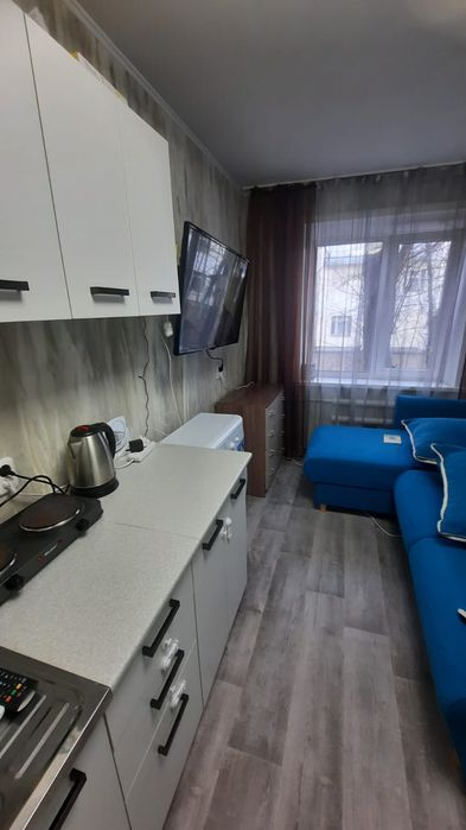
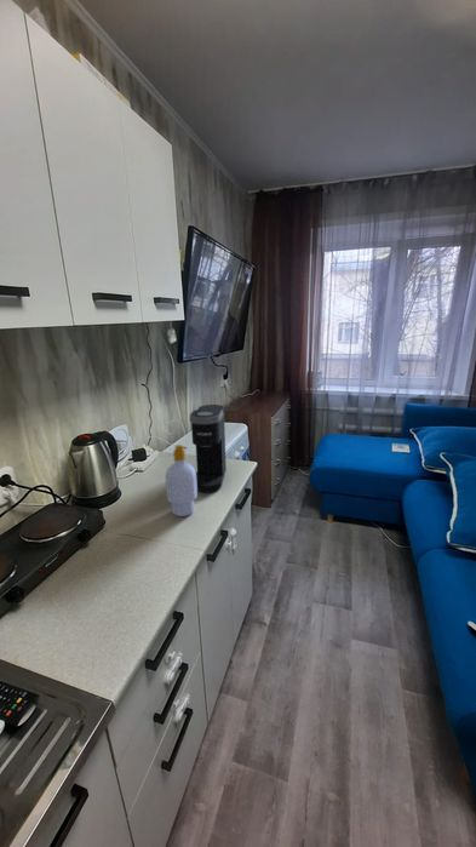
+ coffee maker [189,404,228,493]
+ soap bottle [165,443,199,517]
